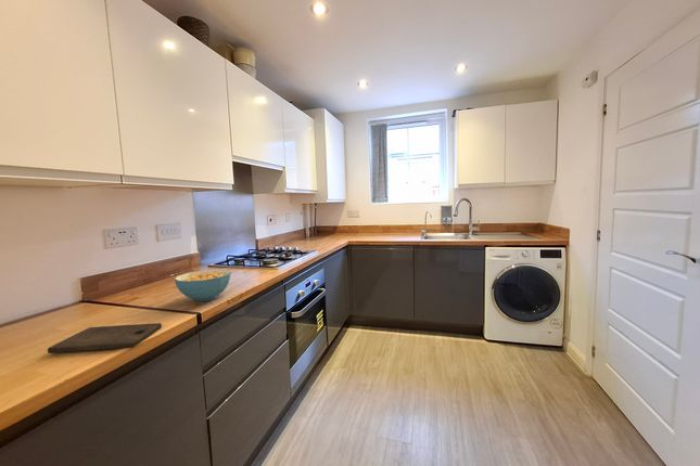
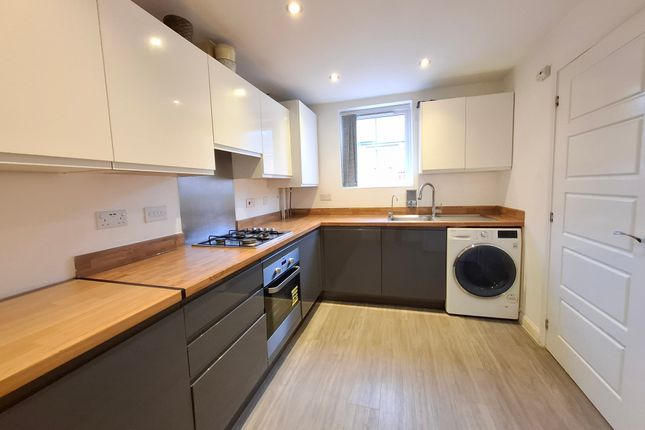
- cutting board [47,322,163,354]
- cereal bowl [174,269,232,302]
